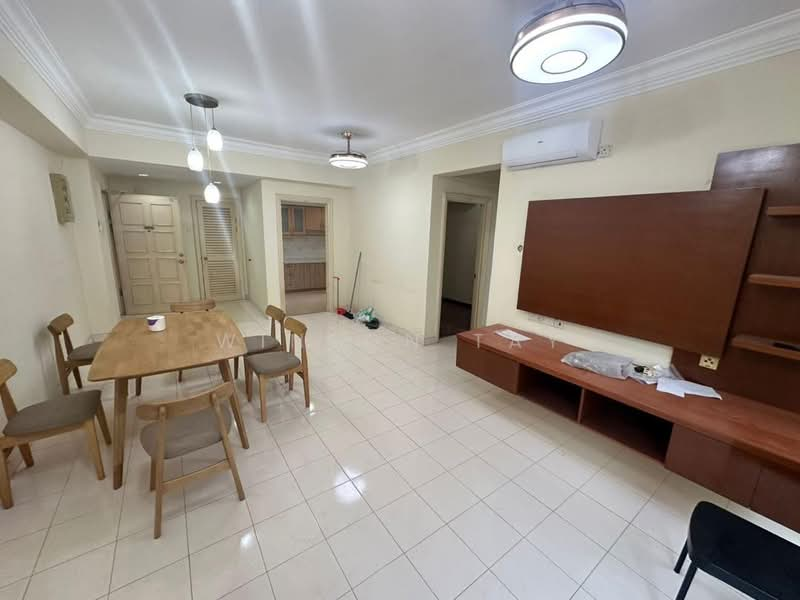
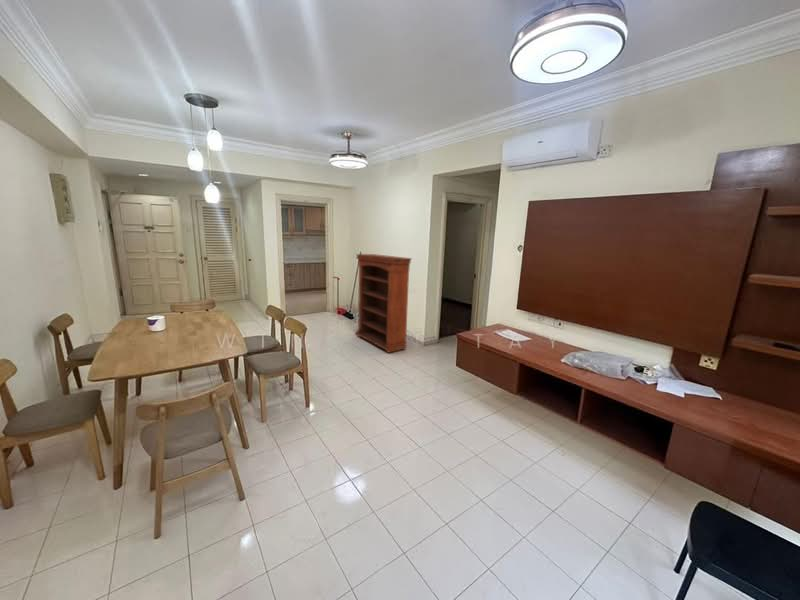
+ bookshelf [354,253,413,354]
